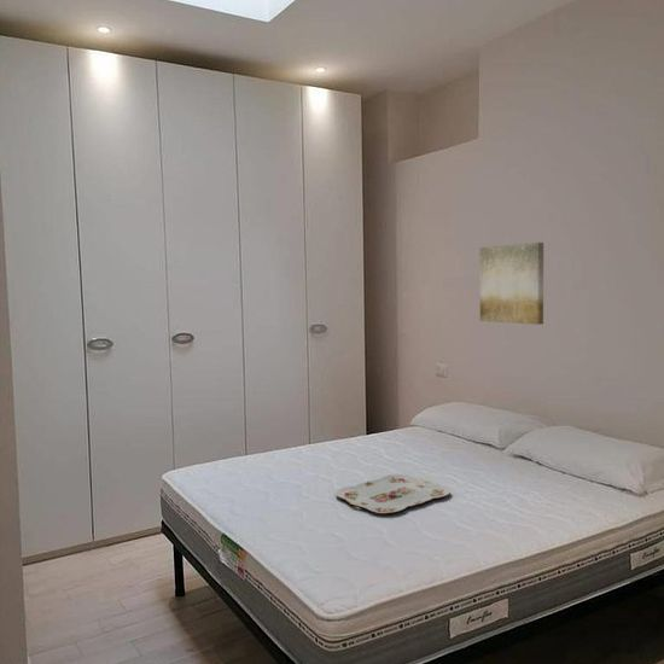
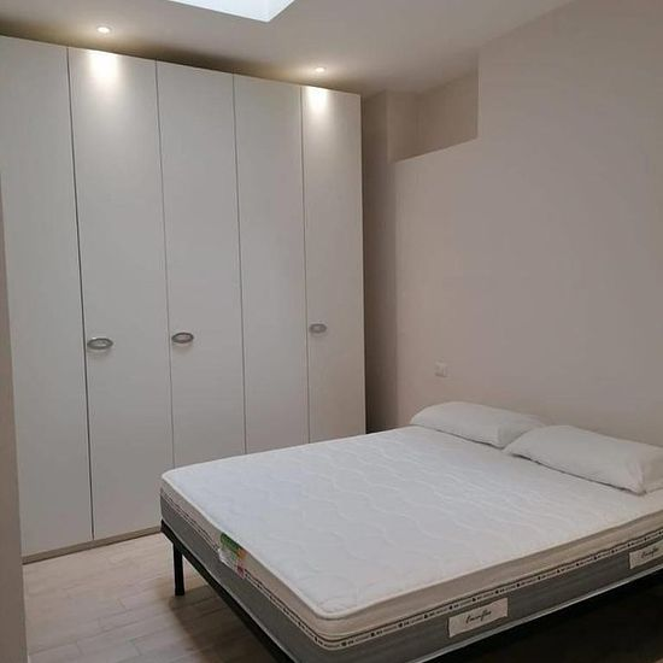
- wall art [478,241,544,326]
- serving tray [334,473,452,514]
